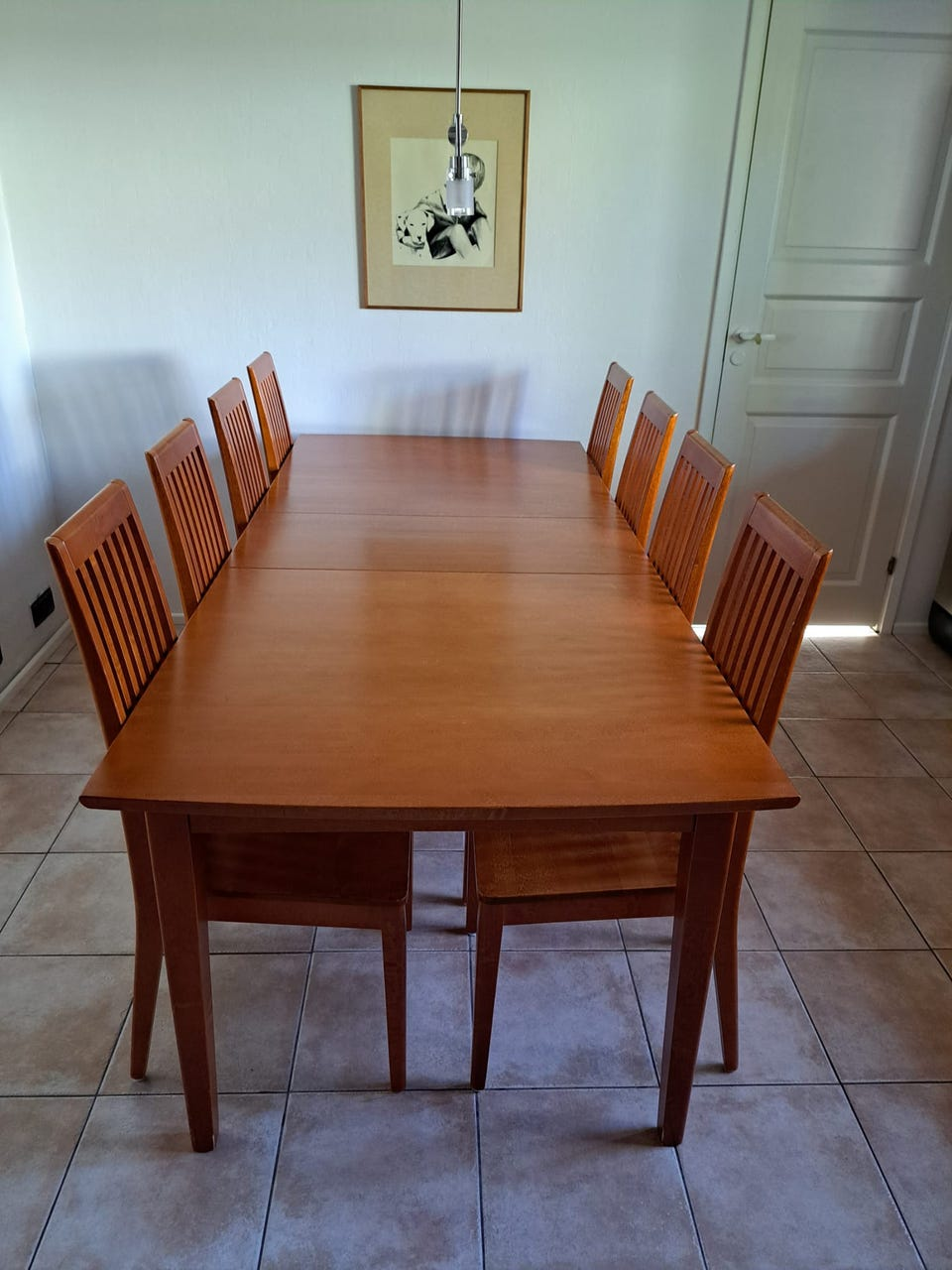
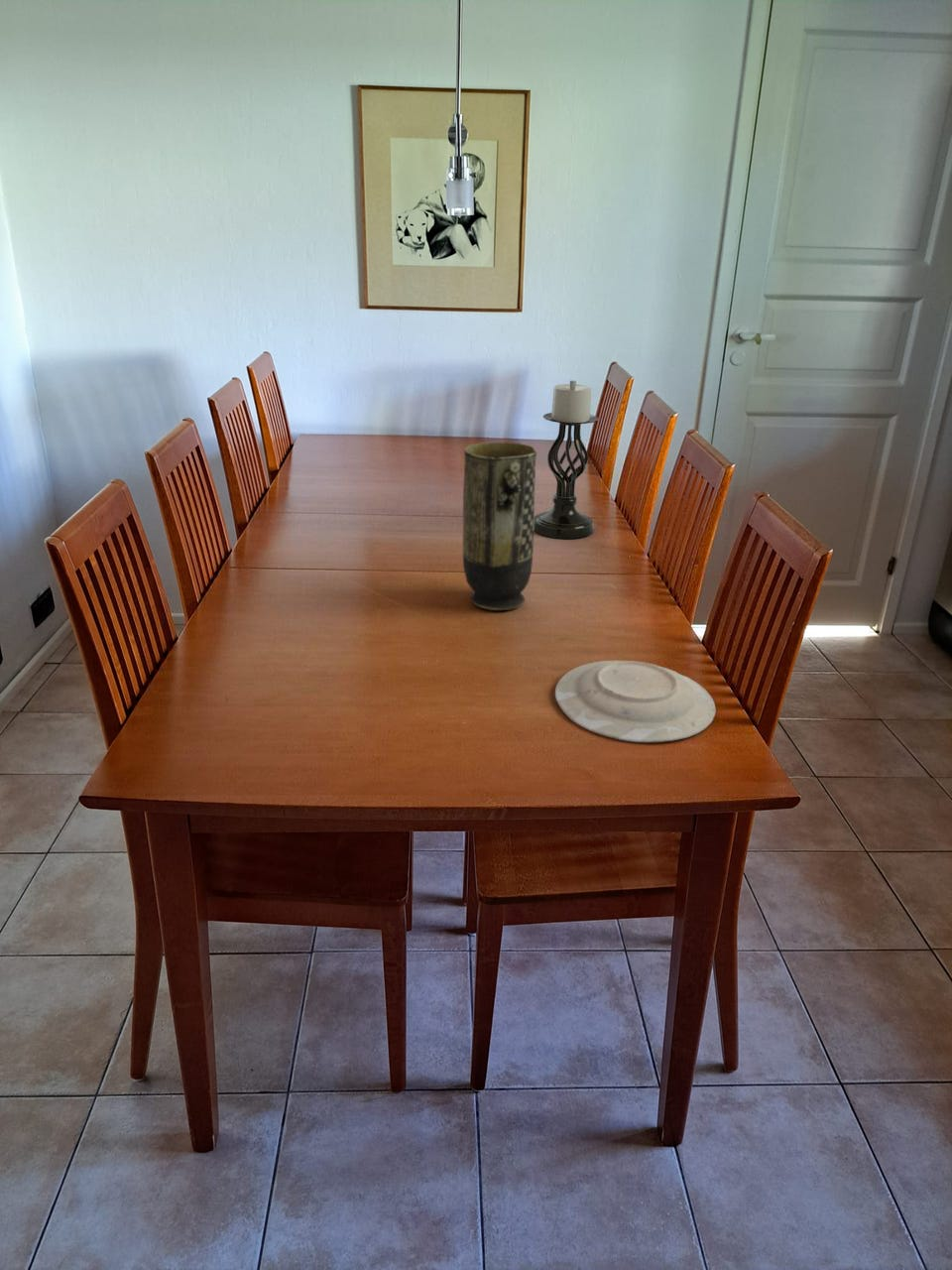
+ plate [554,660,716,743]
+ candle holder [534,379,599,540]
+ vase [462,442,537,611]
